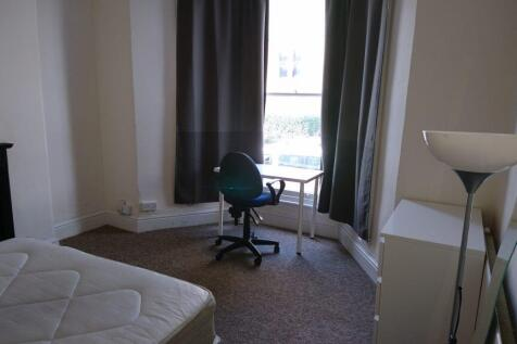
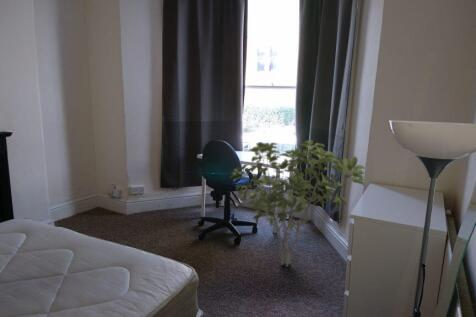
+ shrub [229,139,367,267]
